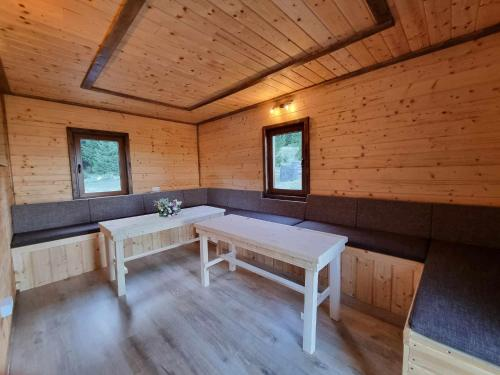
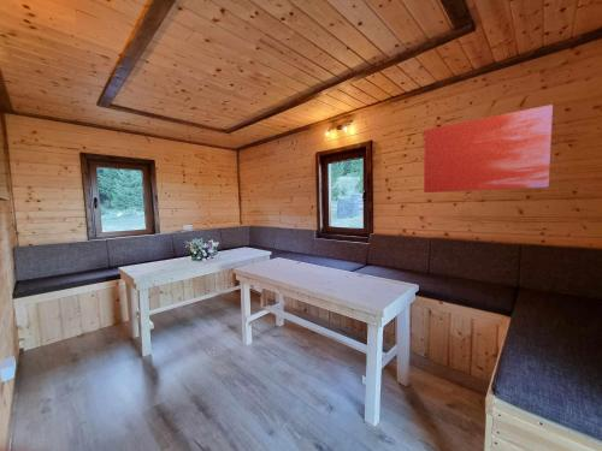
+ wall art [423,103,554,194]
